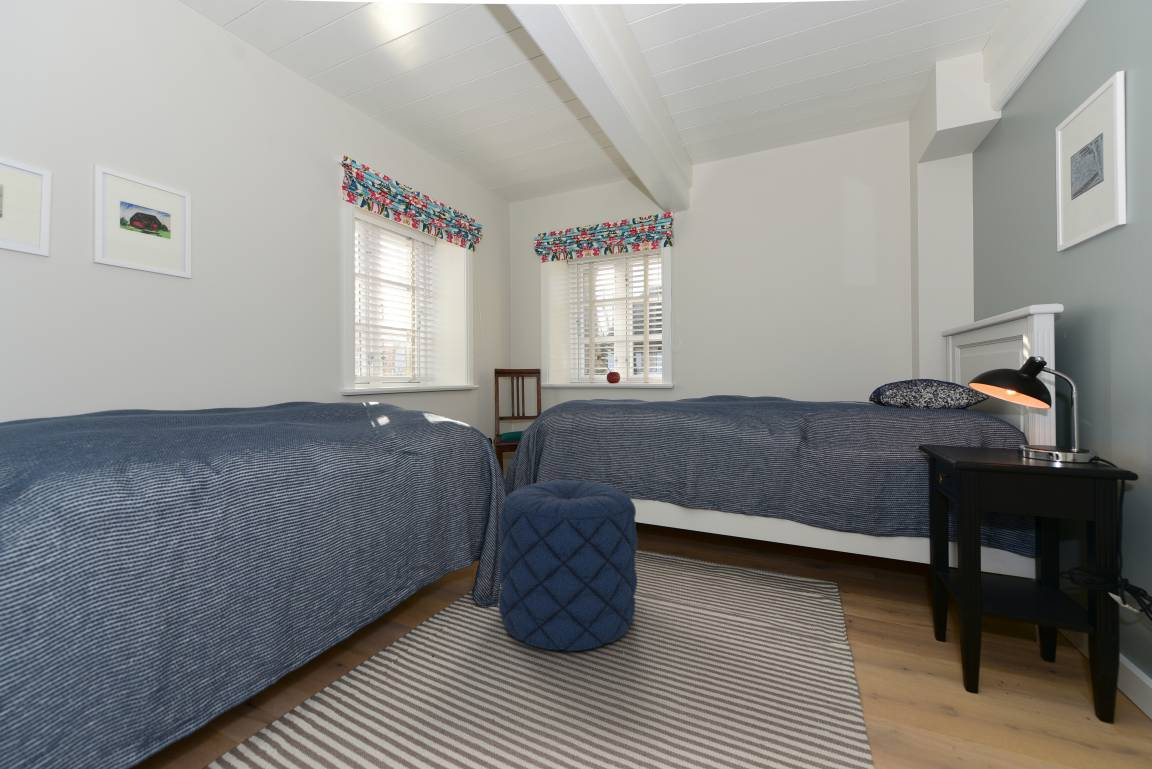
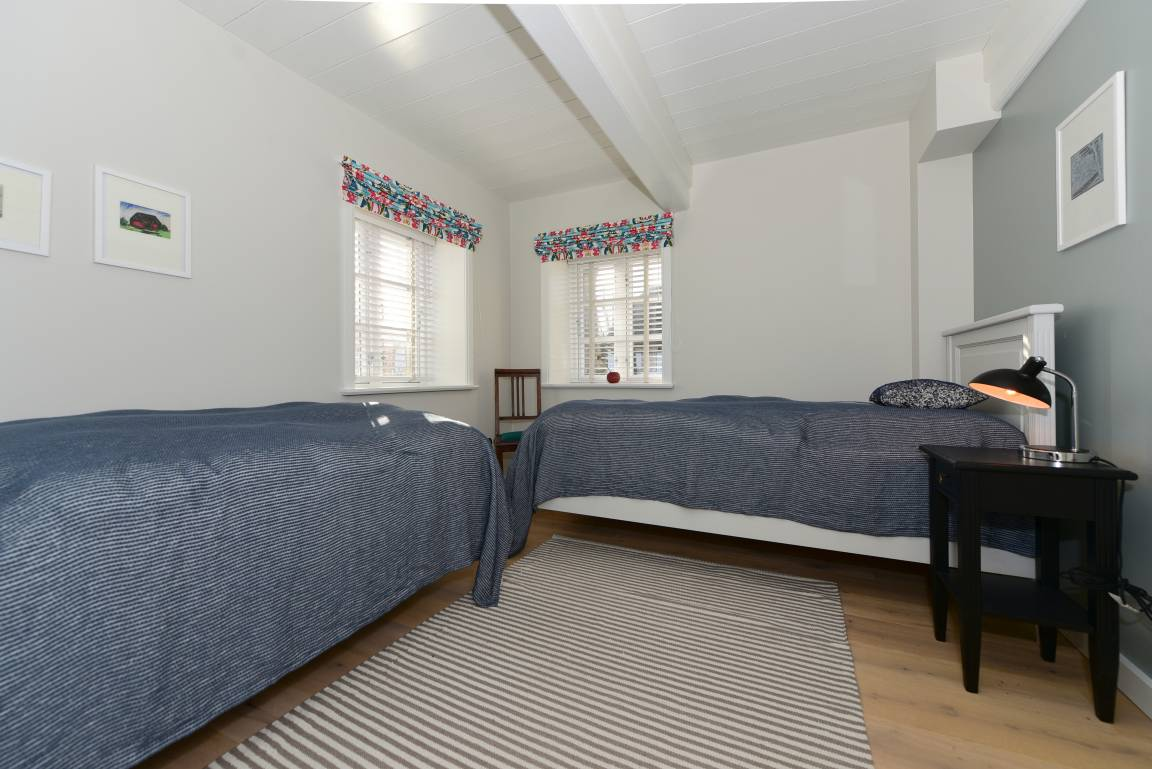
- pouf [497,479,639,652]
